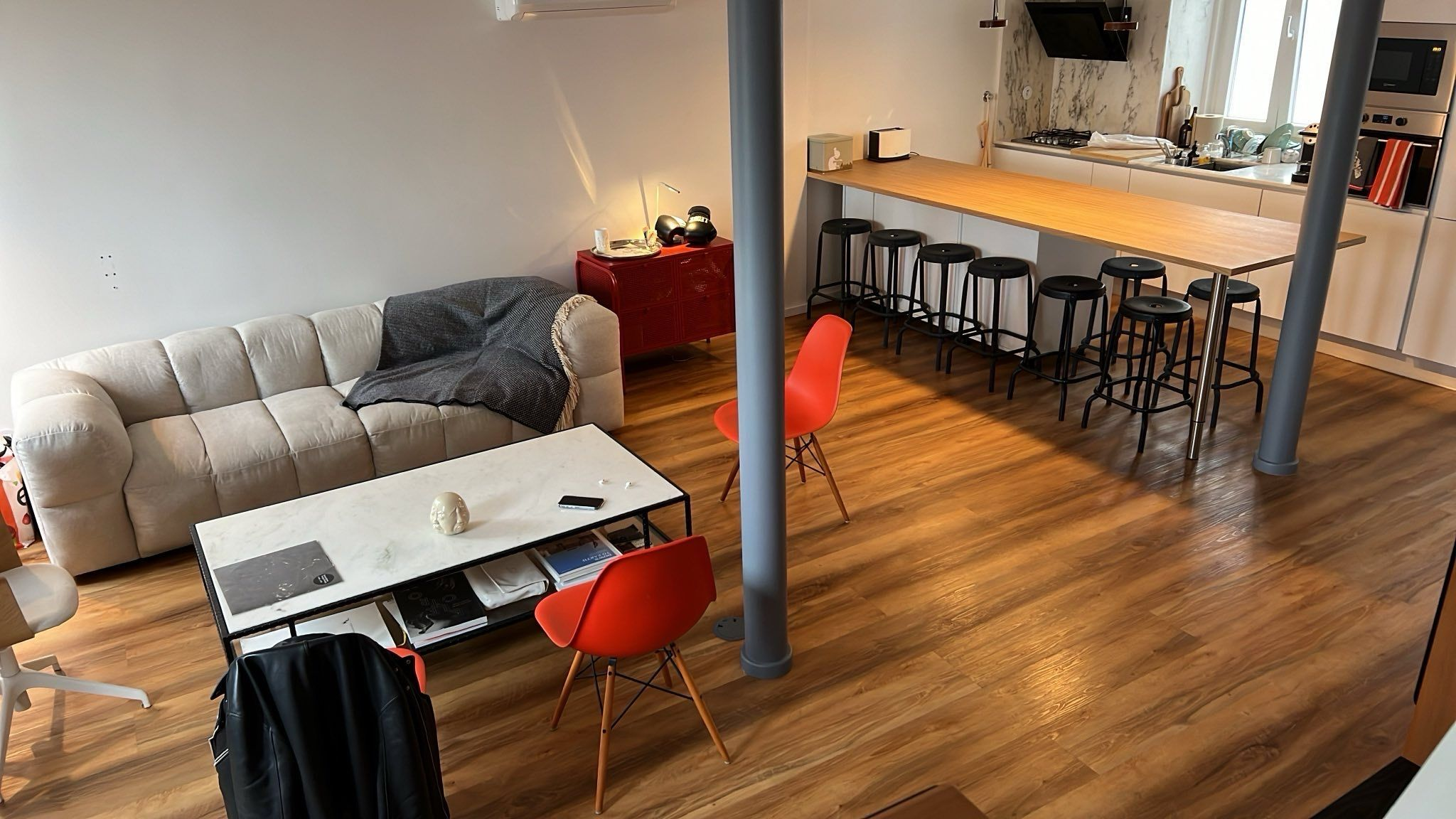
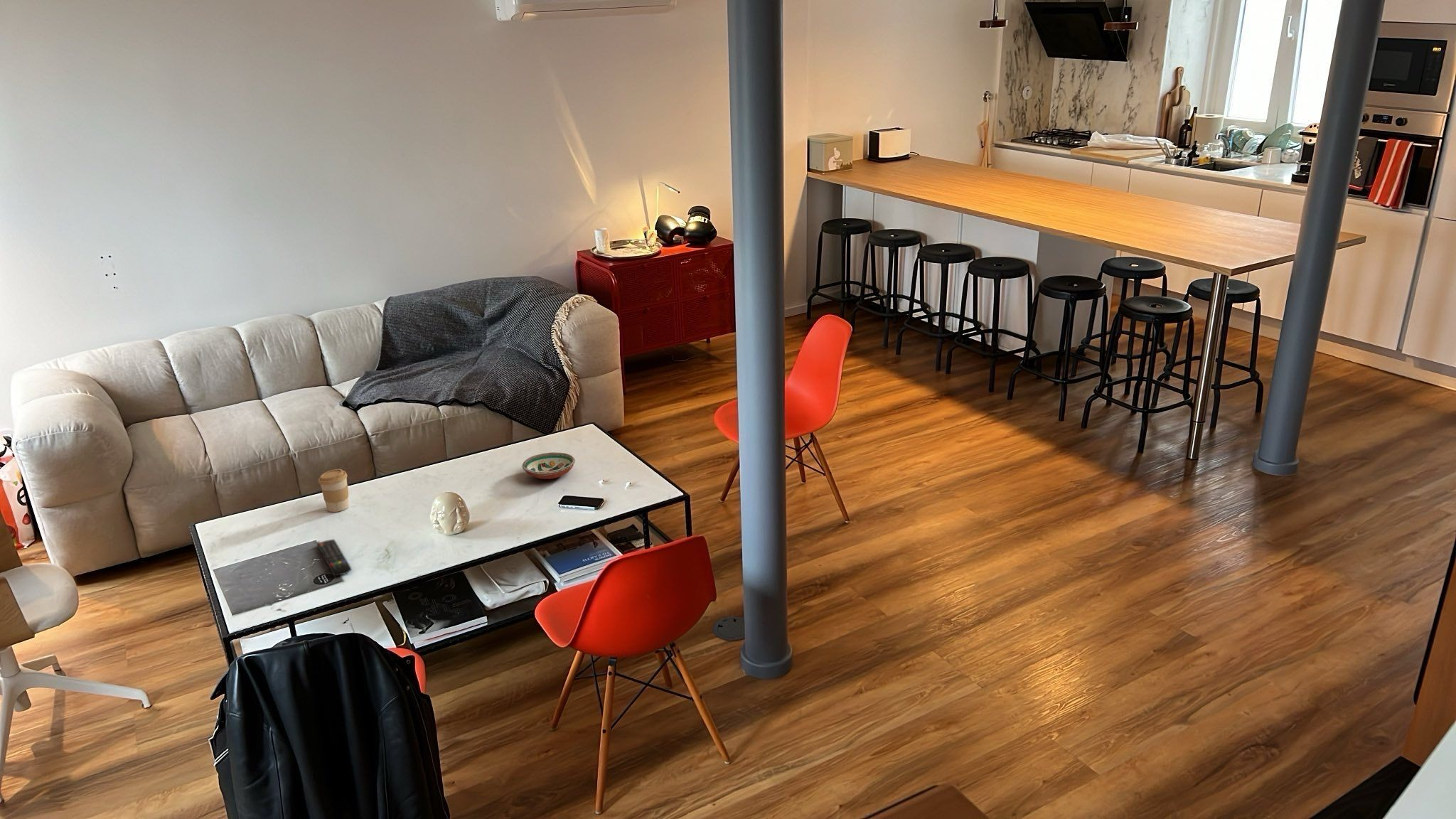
+ coffee cup [318,469,350,513]
+ decorative bowl [521,451,576,480]
+ remote control [316,538,353,576]
